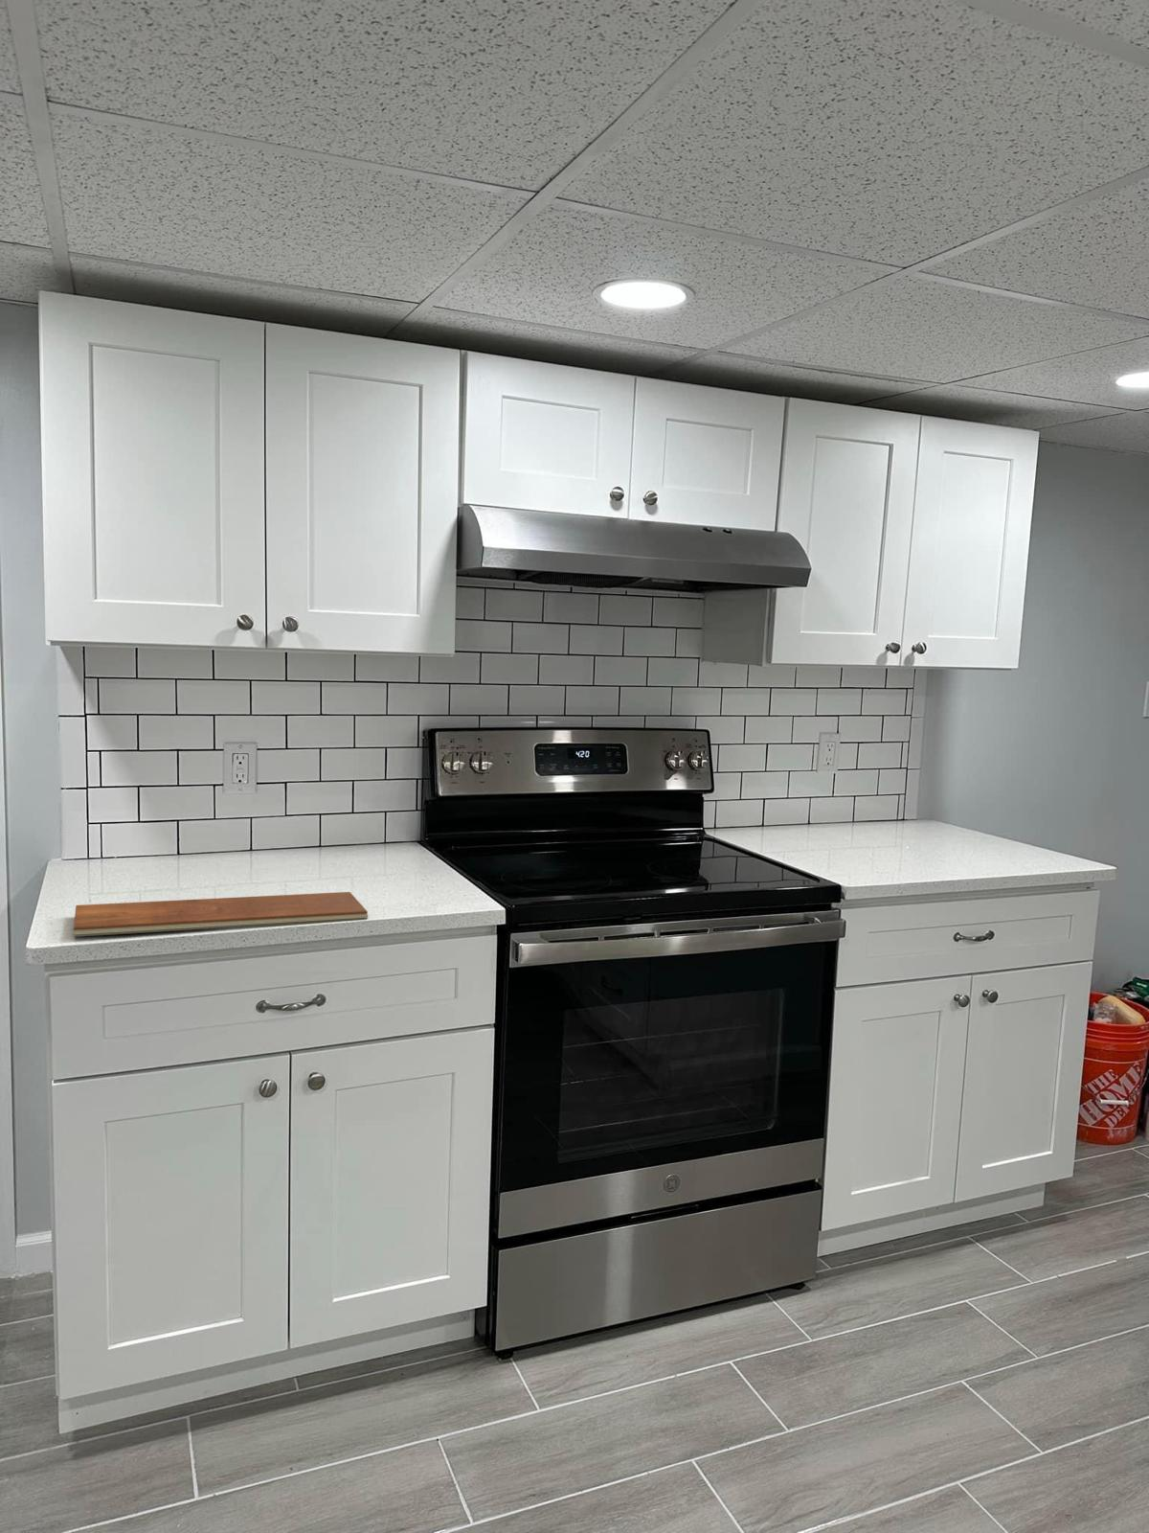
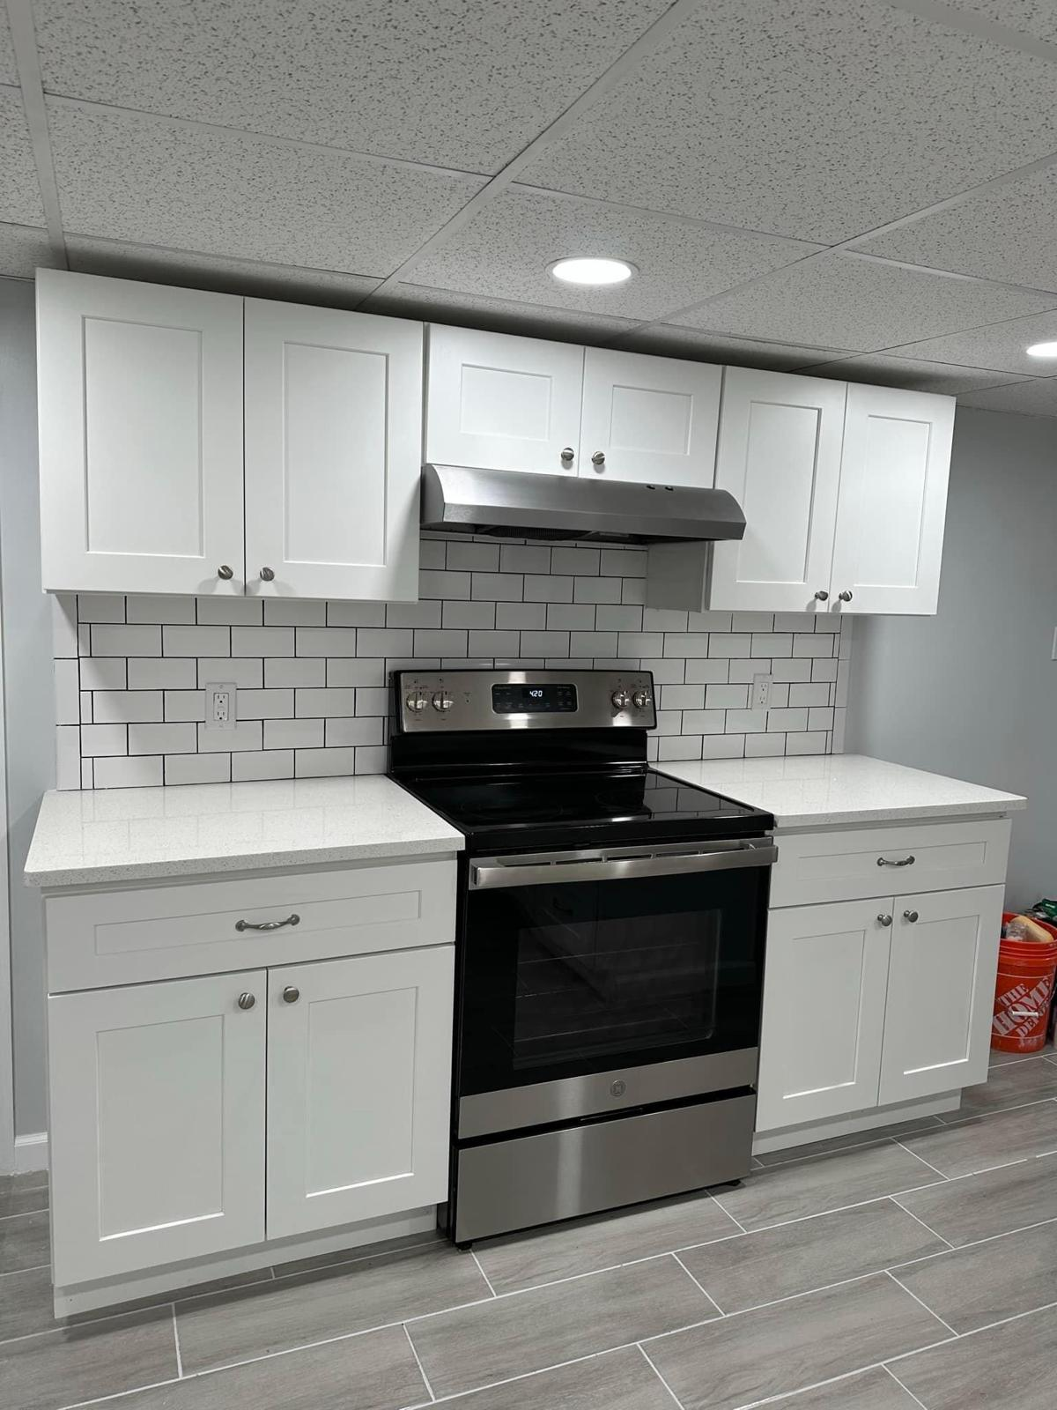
- chopping board [72,891,368,938]
